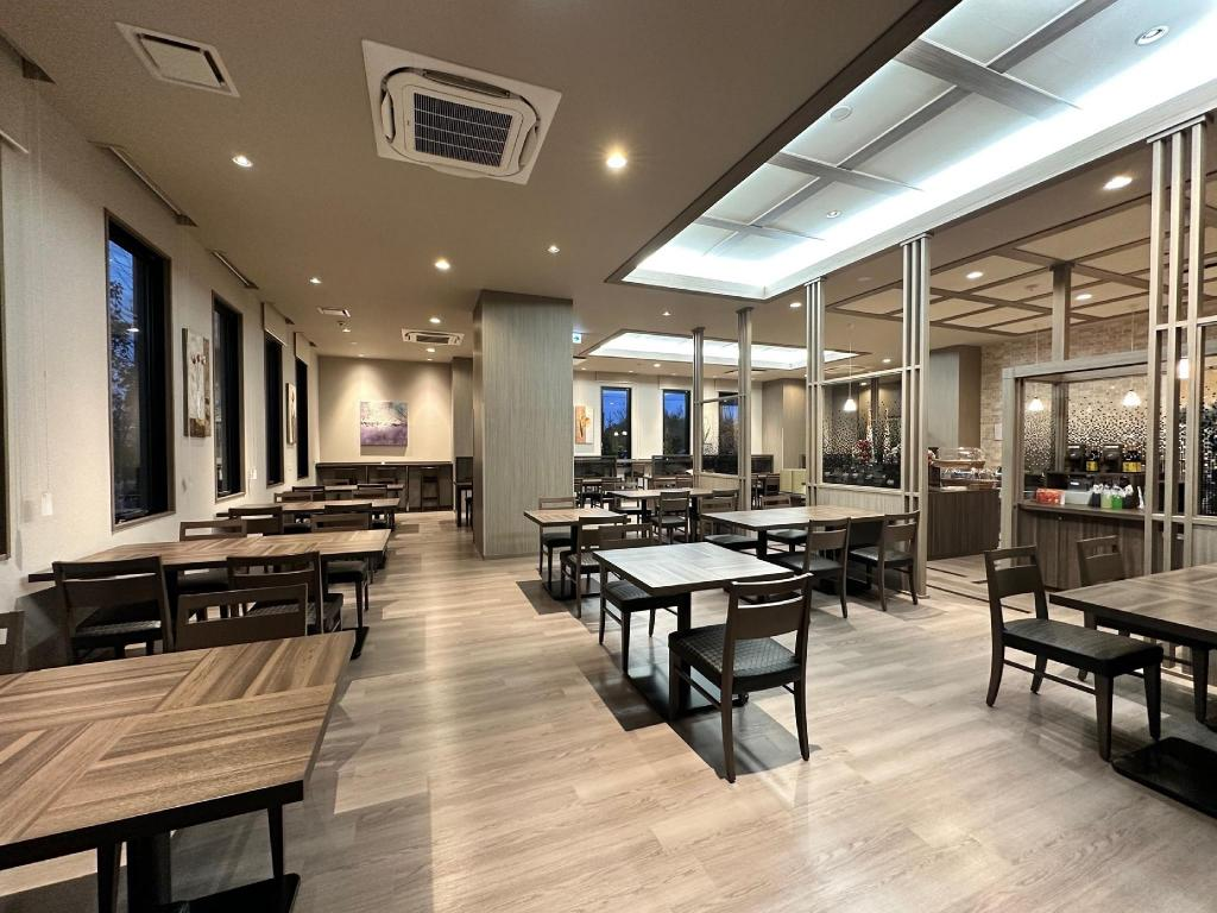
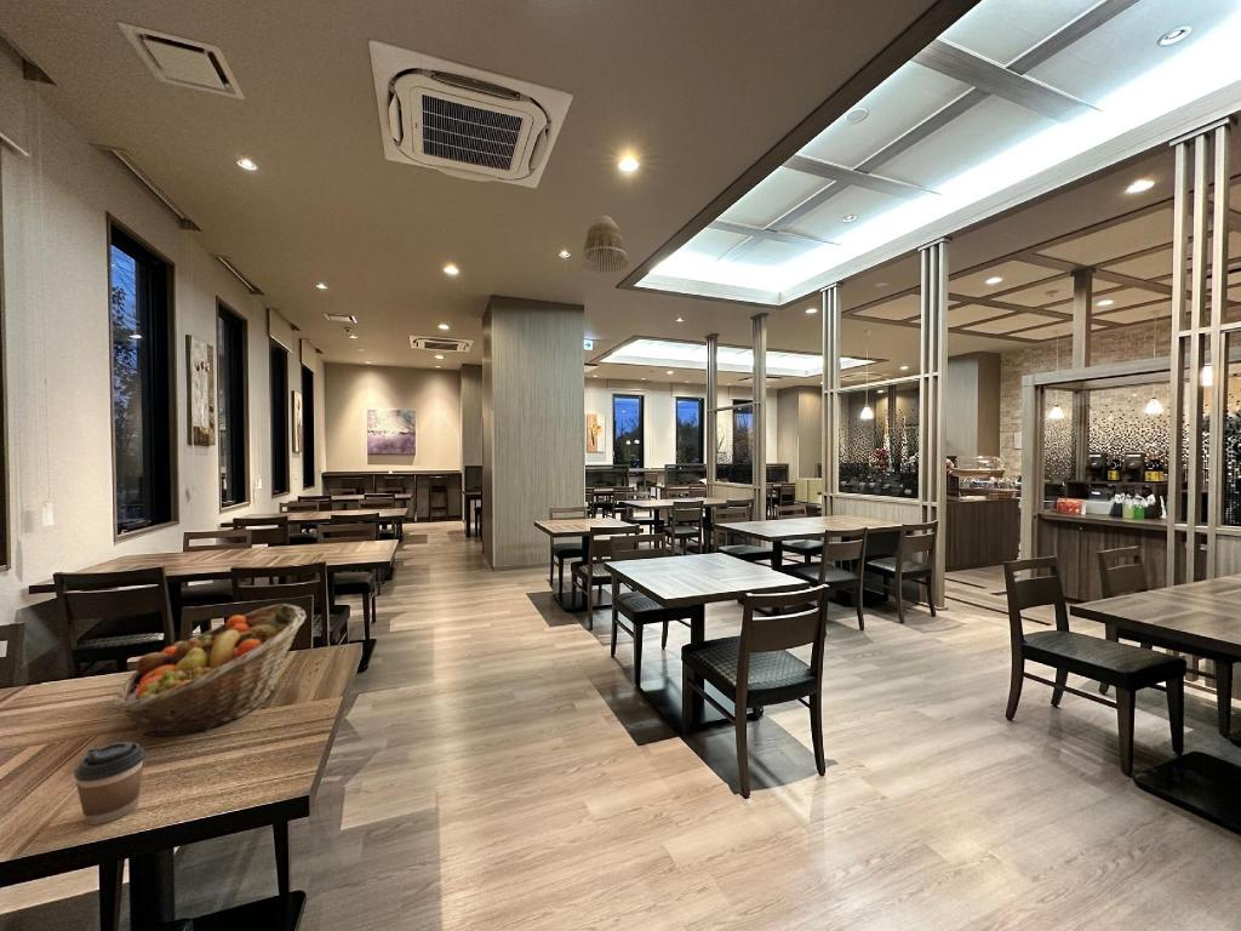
+ lamp shade [579,215,630,274]
+ fruit basket [111,602,308,737]
+ coffee cup [73,741,147,826]
